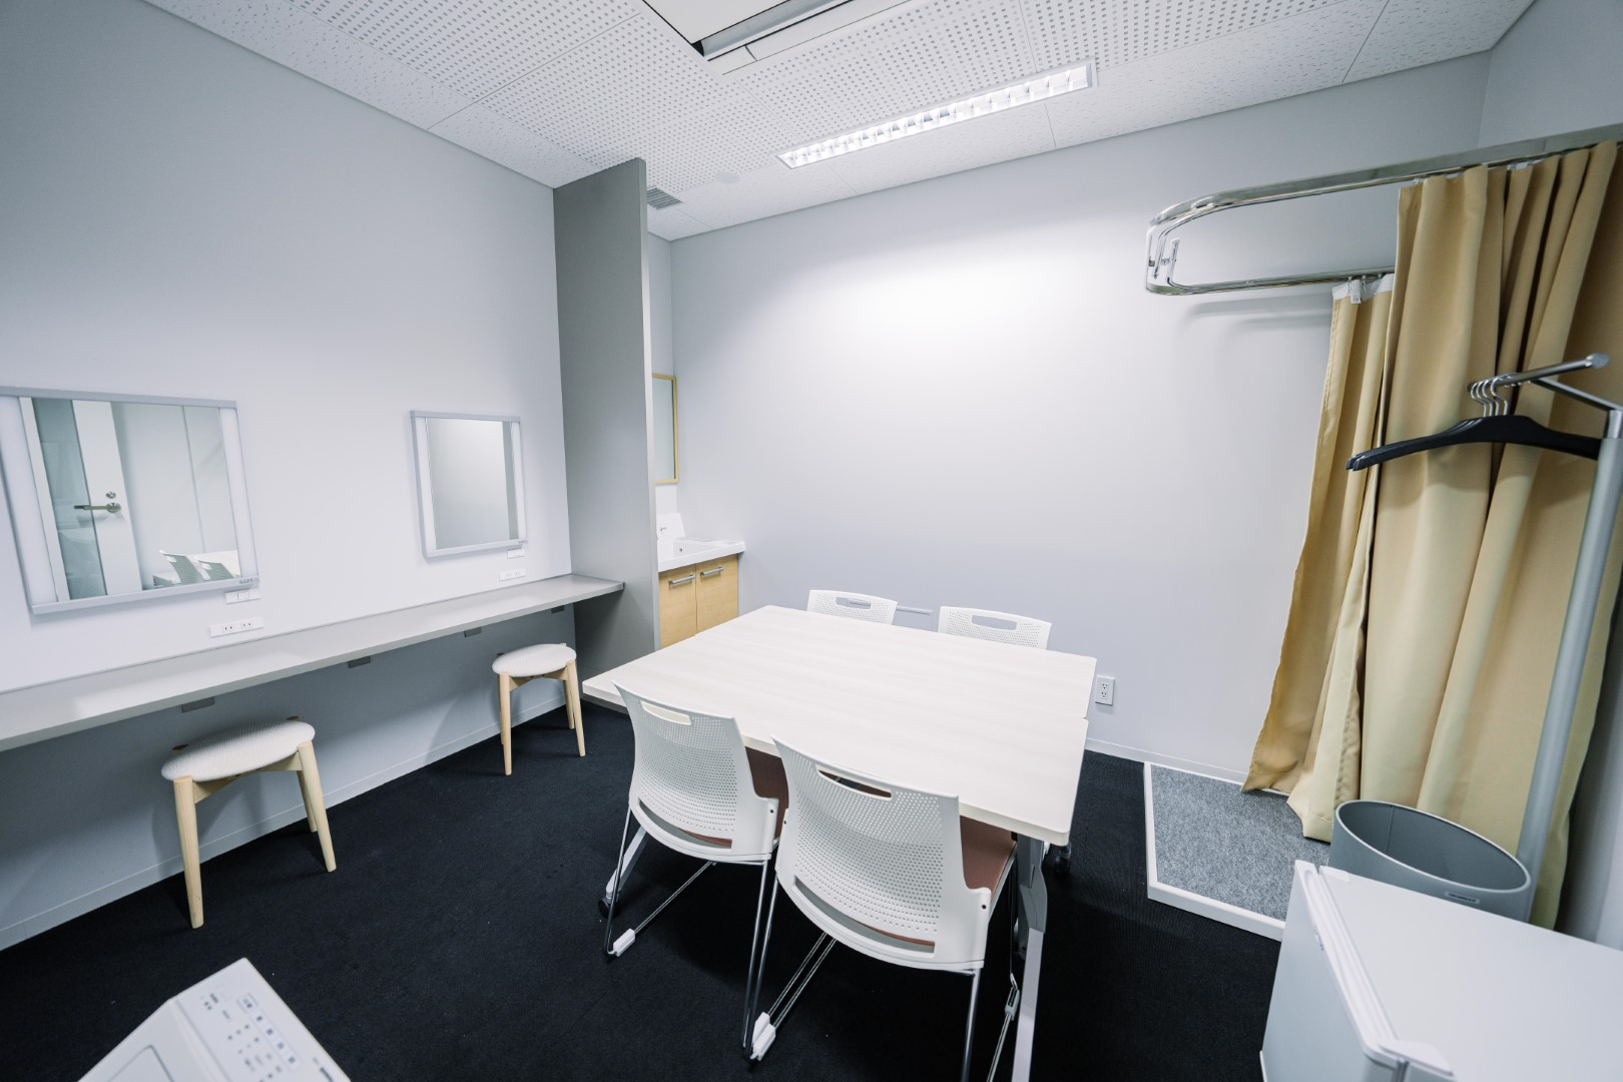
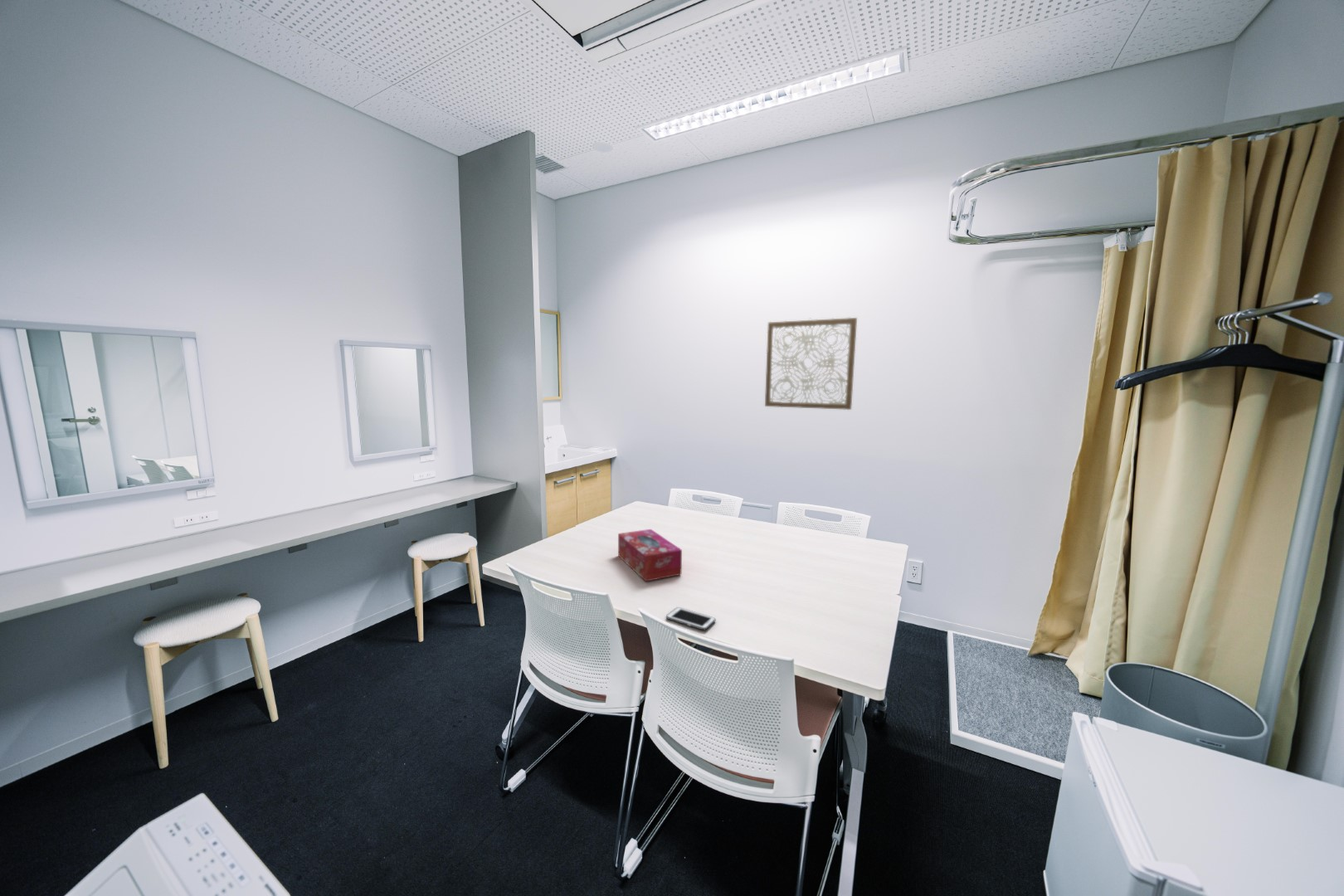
+ cell phone [665,606,716,631]
+ wall art [764,317,858,411]
+ tissue box [617,528,683,582]
